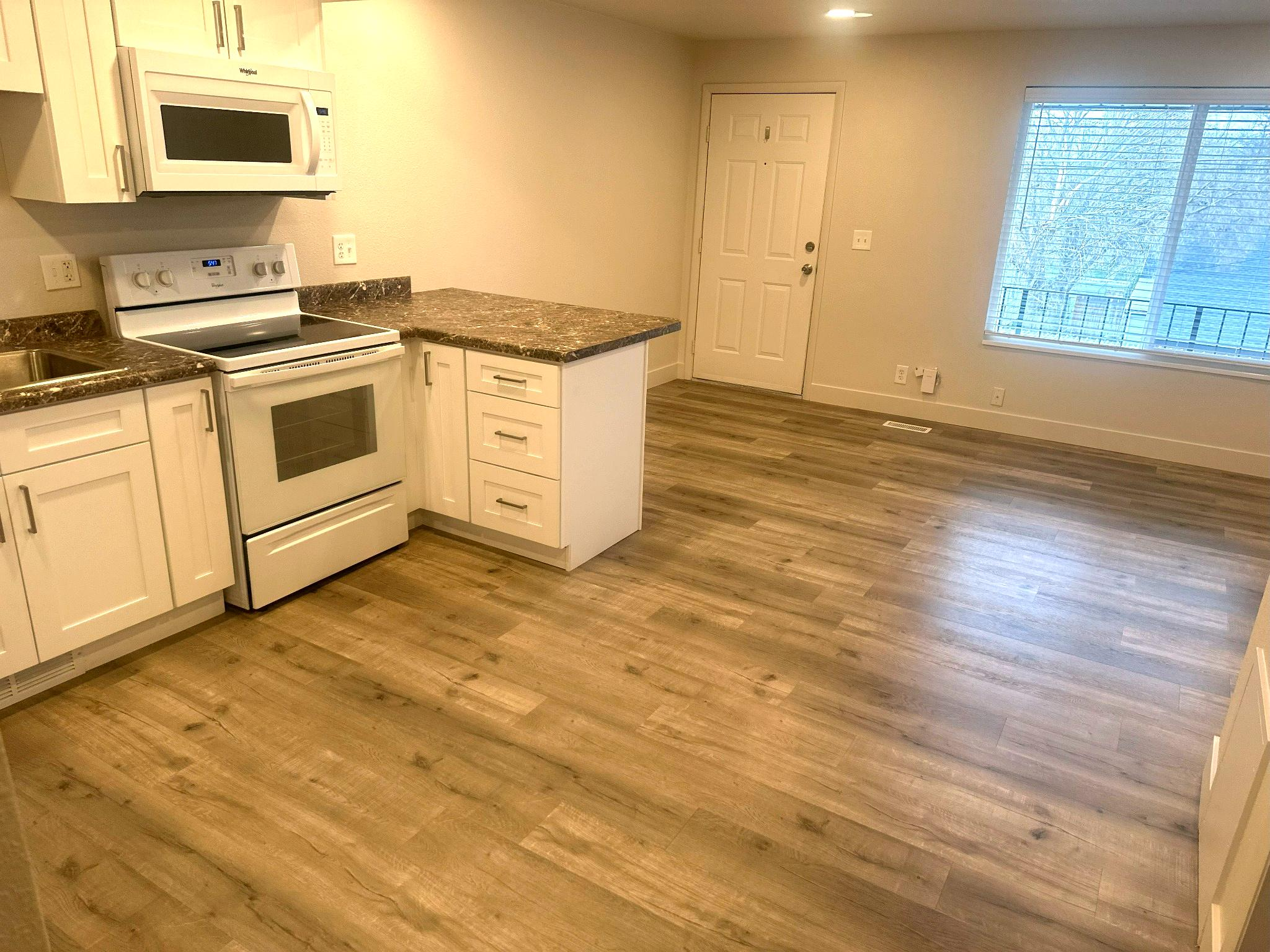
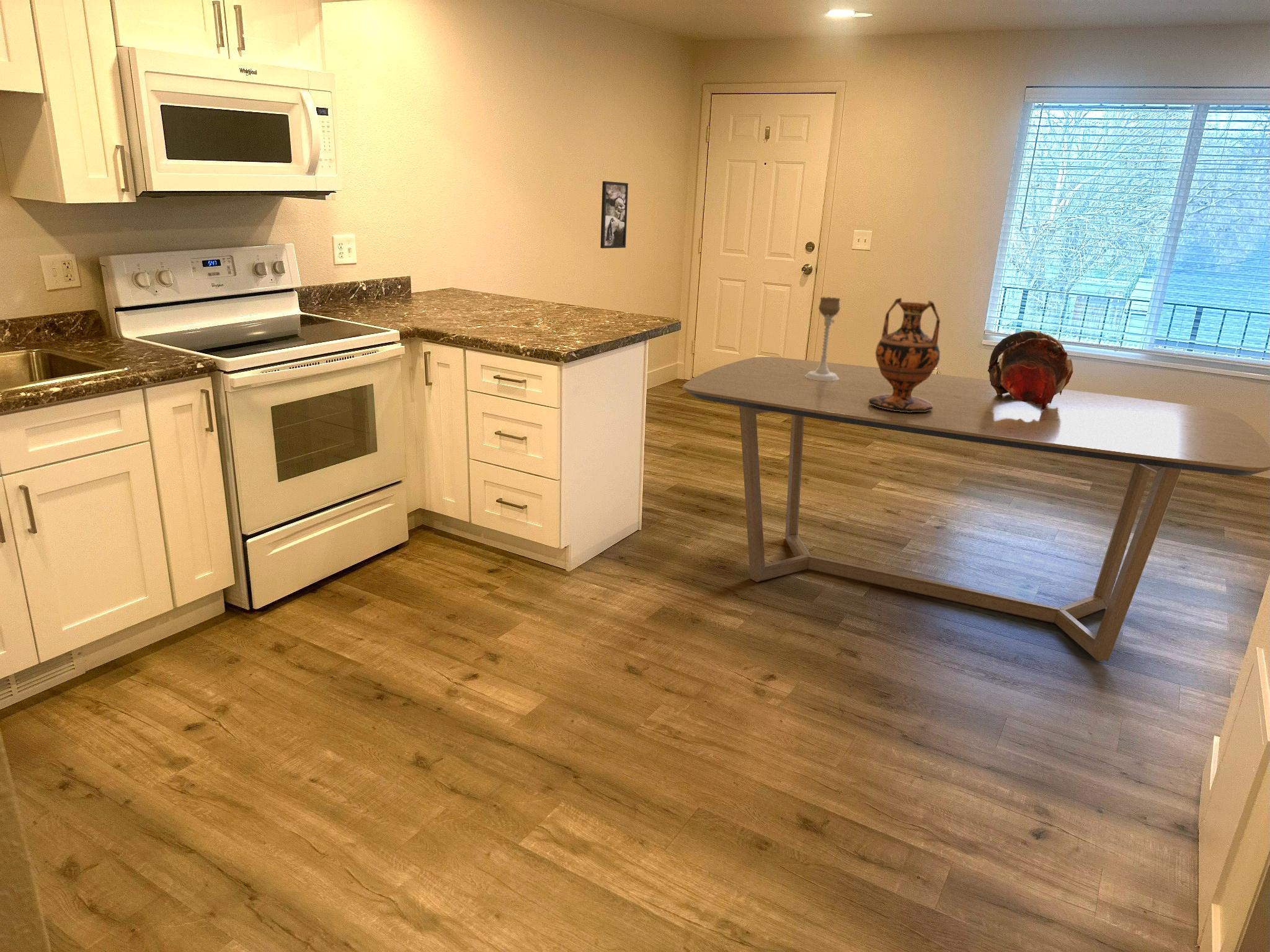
+ candle holder [806,296,841,381]
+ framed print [600,180,629,249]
+ decorative bowl [987,330,1073,410]
+ dining table [682,356,1270,661]
+ vase [868,298,941,412]
